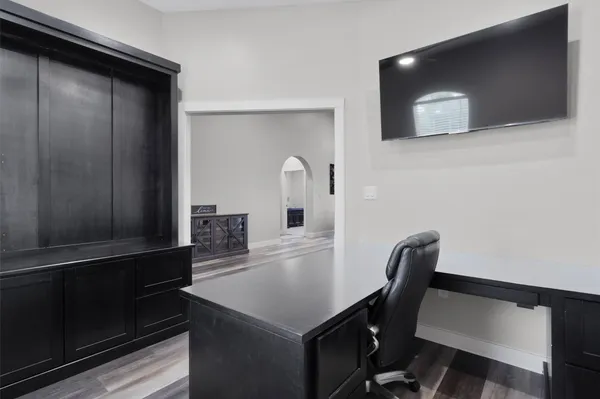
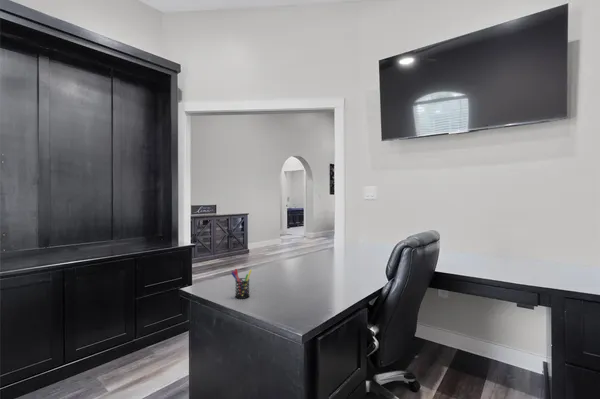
+ pen holder [230,268,253,300]
